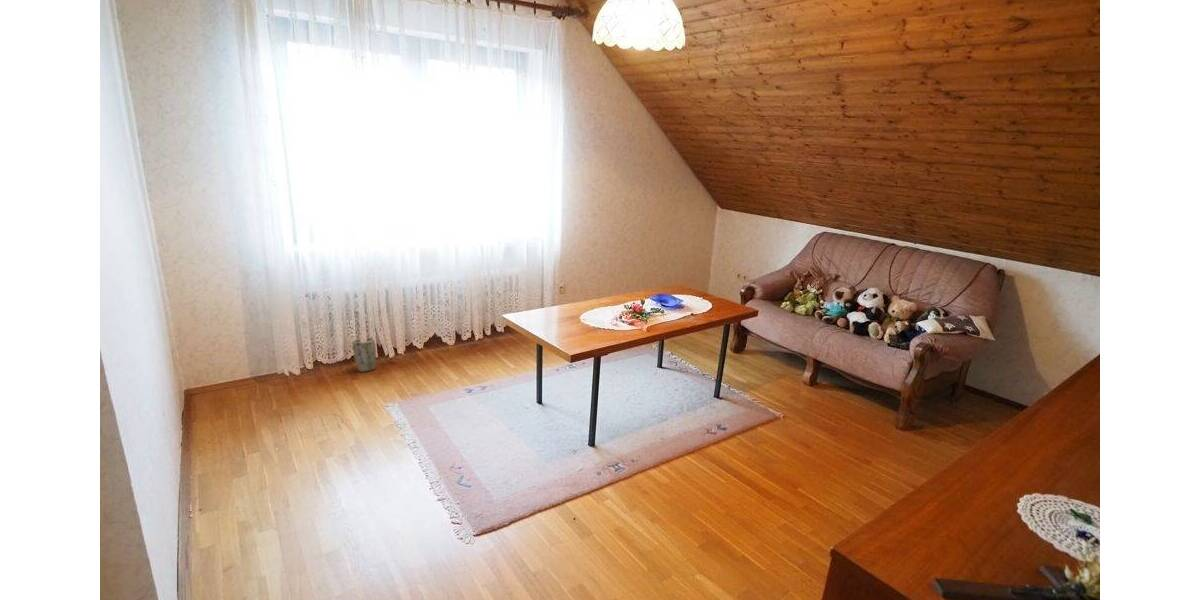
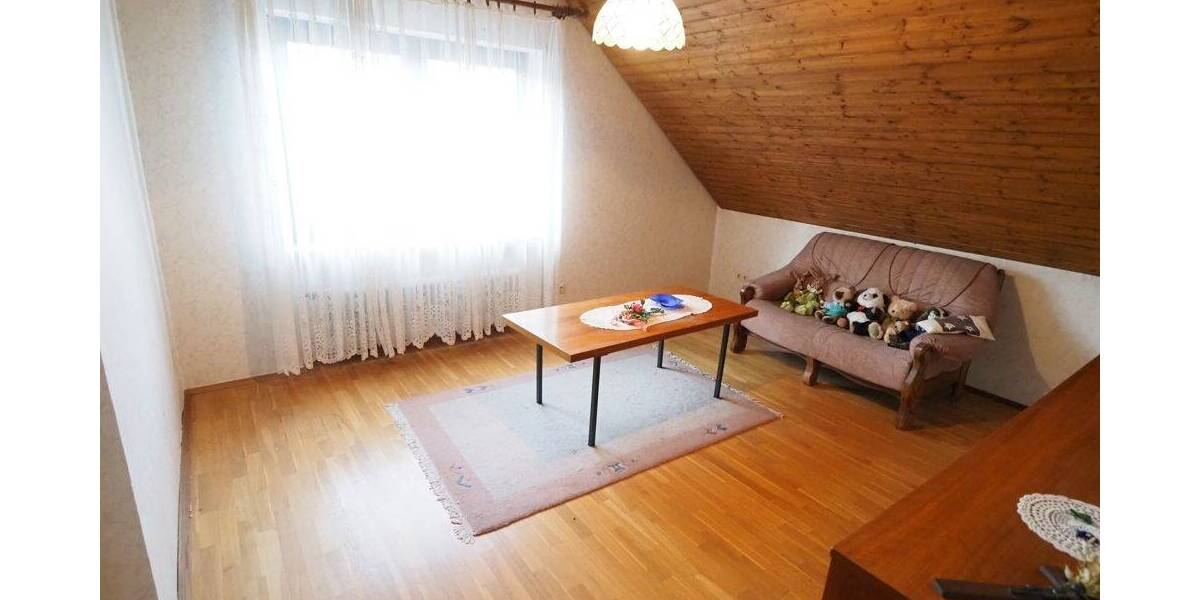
- plant pot [351,337,377,373]
